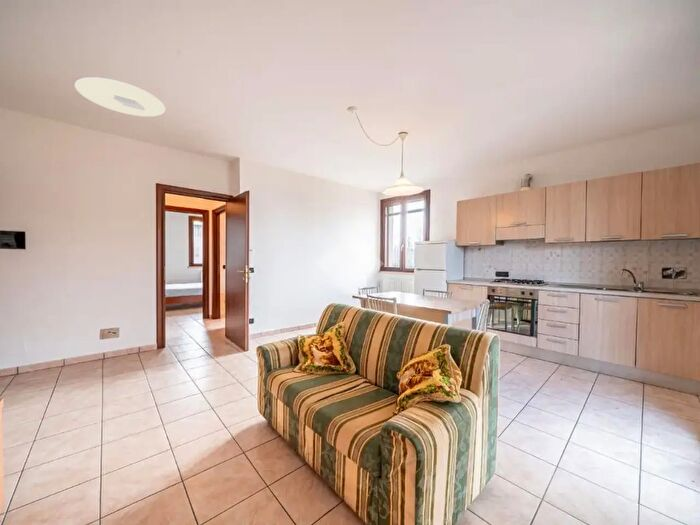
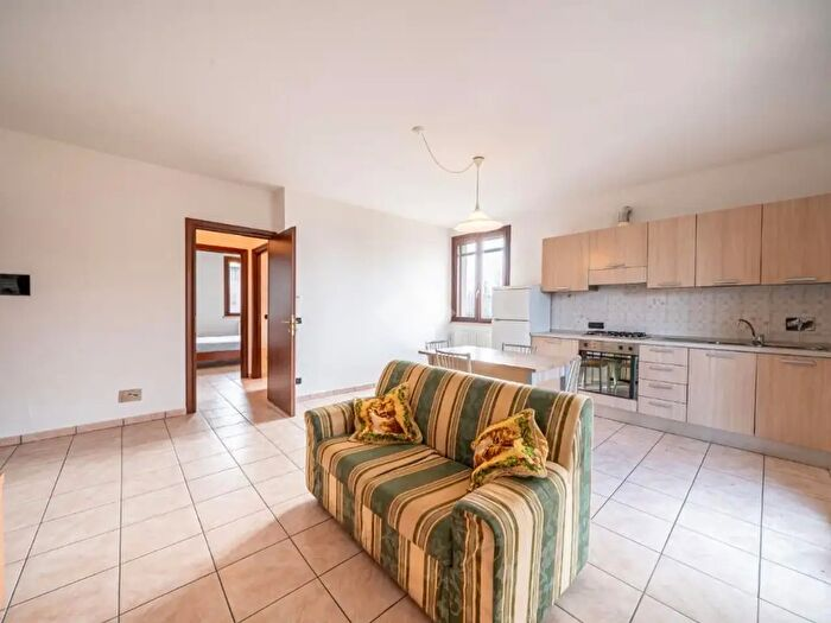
- ceiling light [74,76,166,118]
